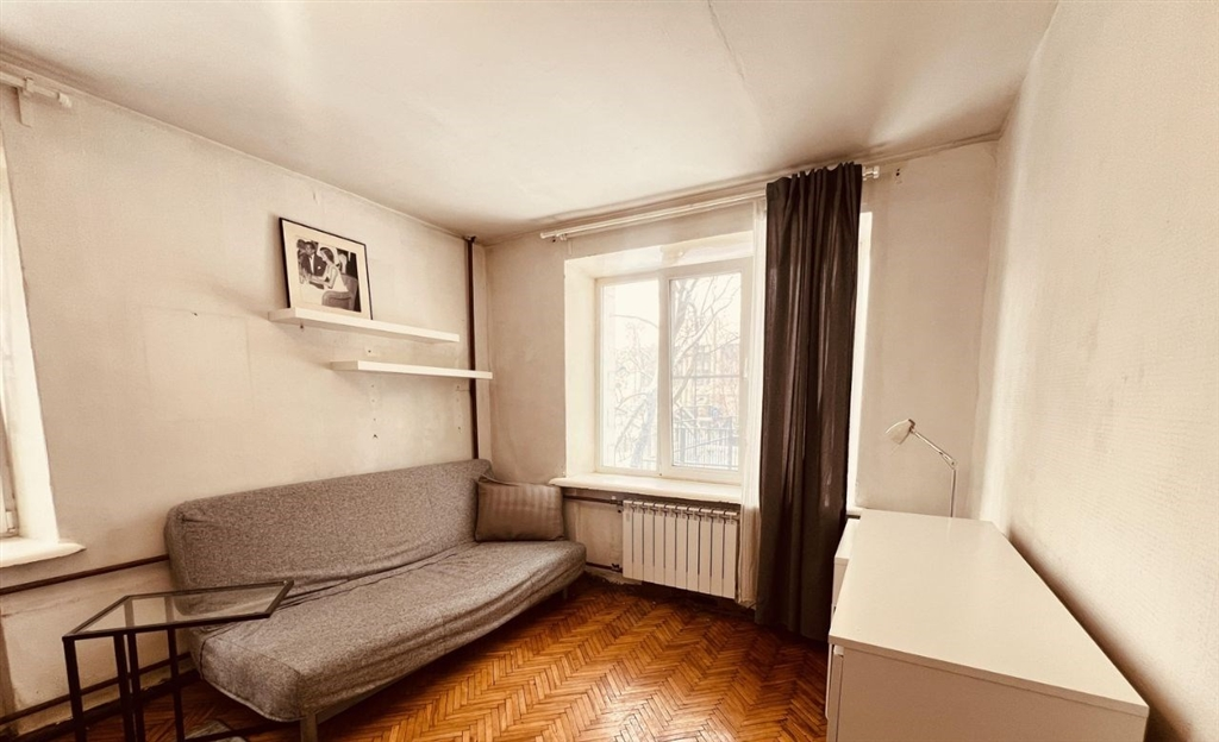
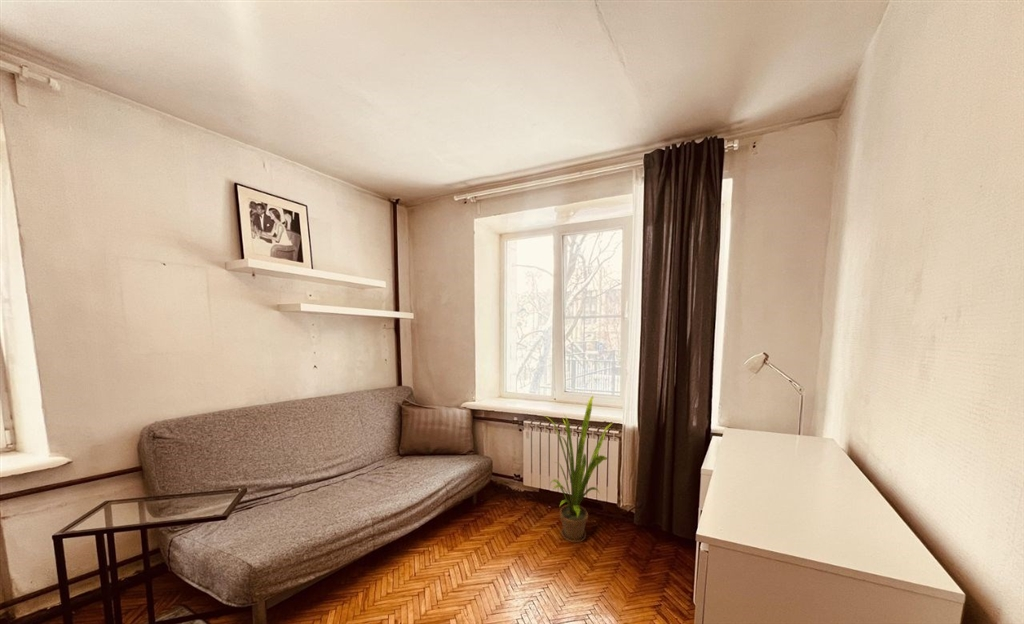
+ house plant [543,395,615,543]
